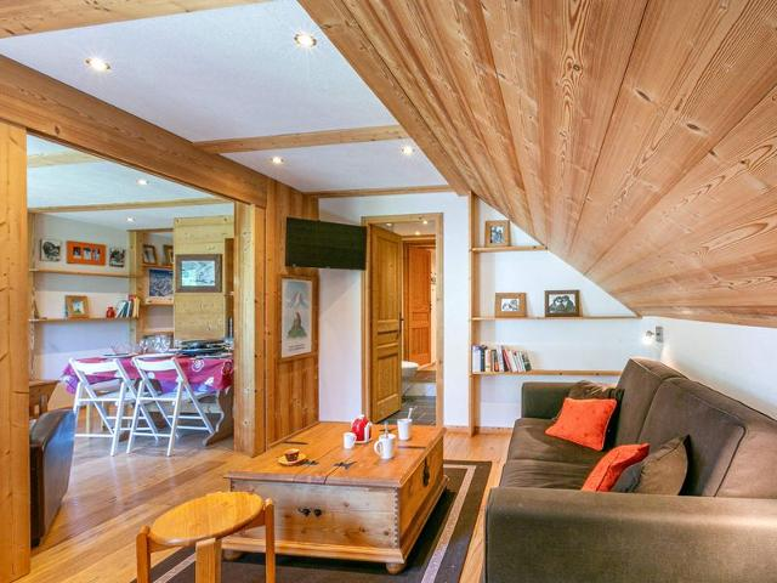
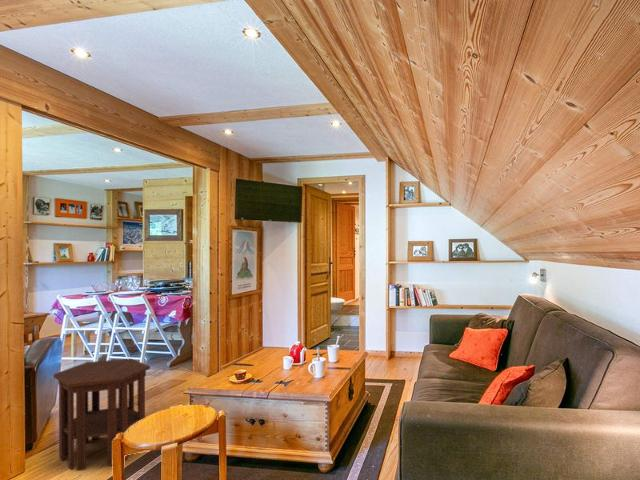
+ side table [52,358,151,472]
